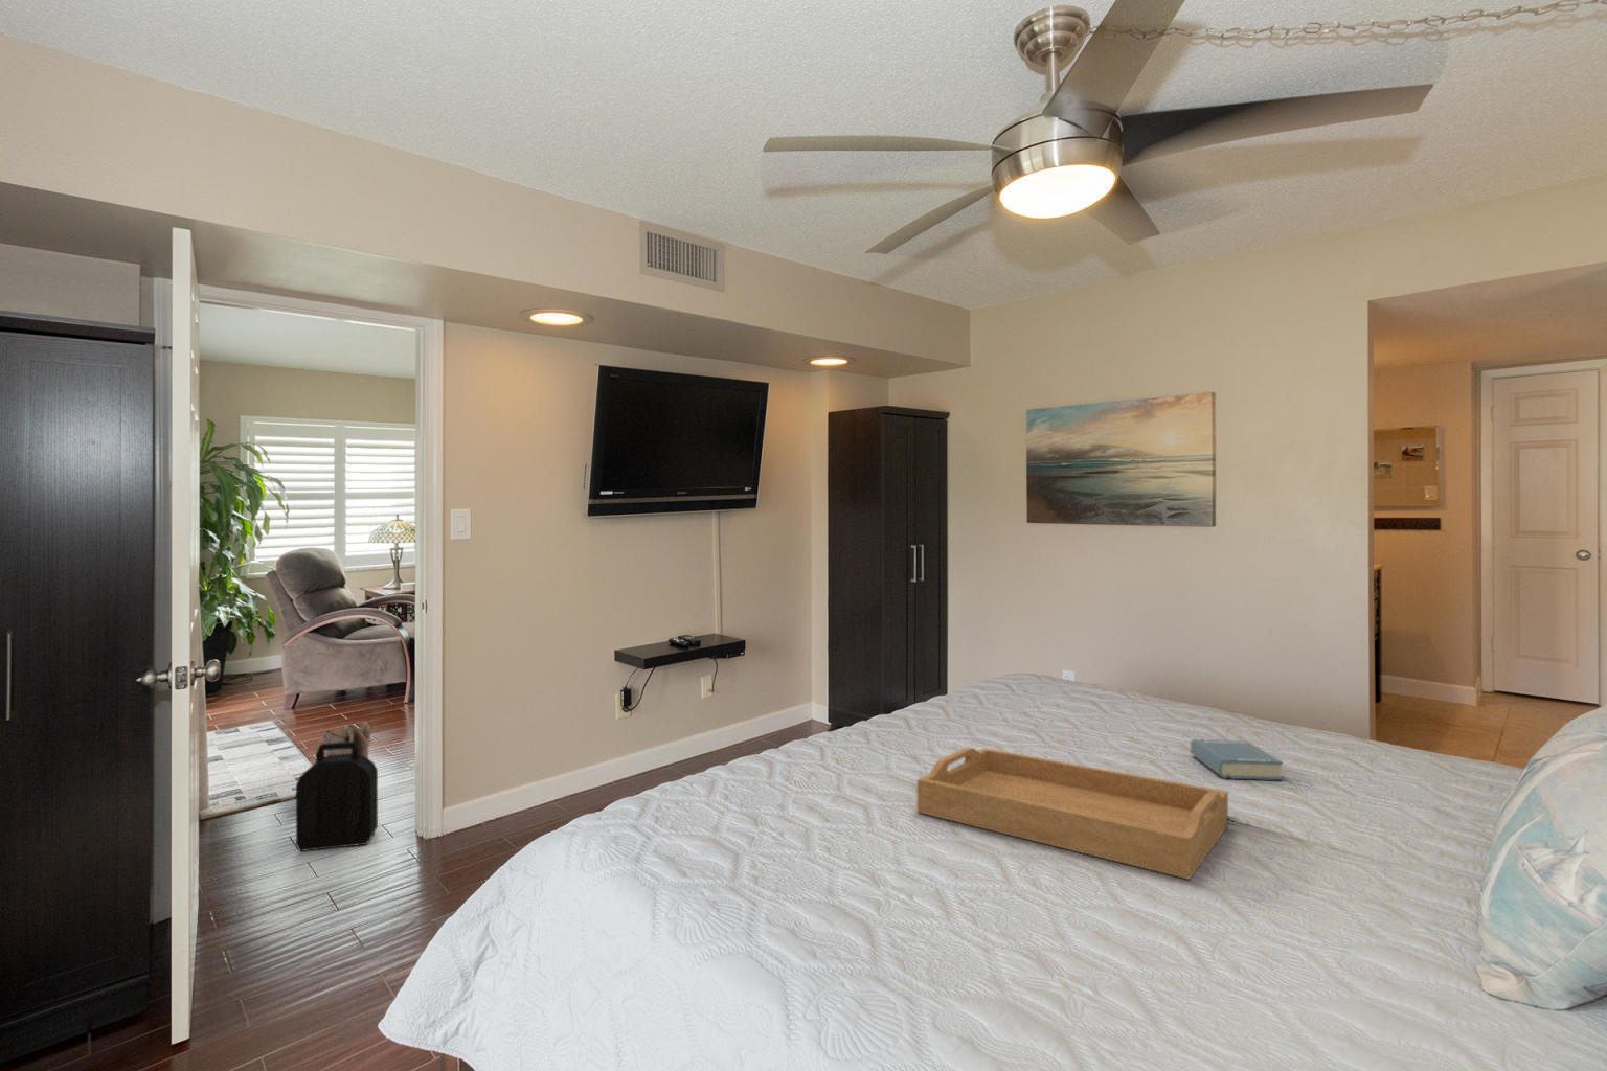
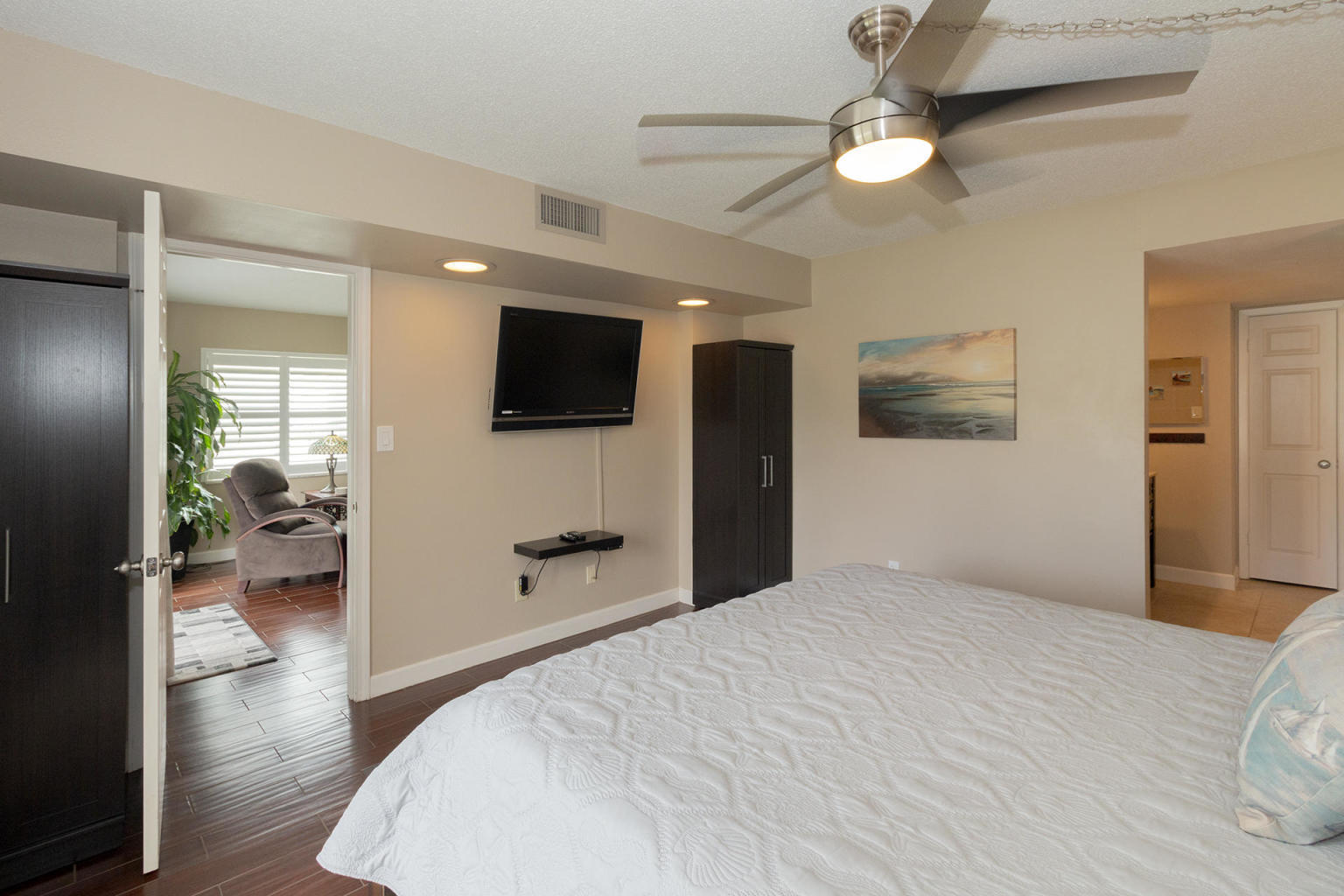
- backpack [295,741,379,852]
- boots [322,721,372,759]
- serving tray [917,746,1229,881]
- hardback book [1190,739,1284,782]
